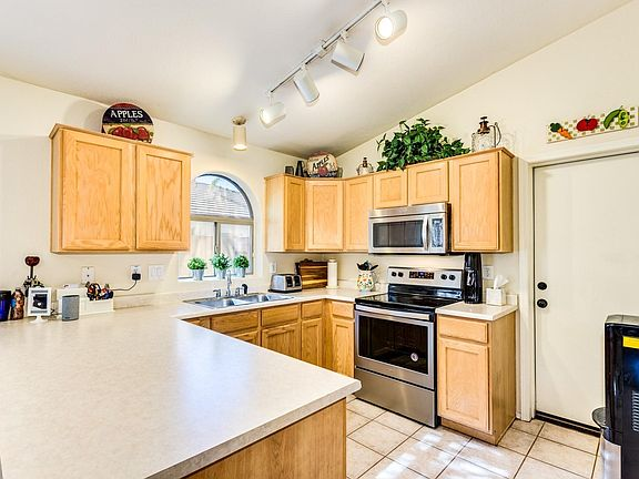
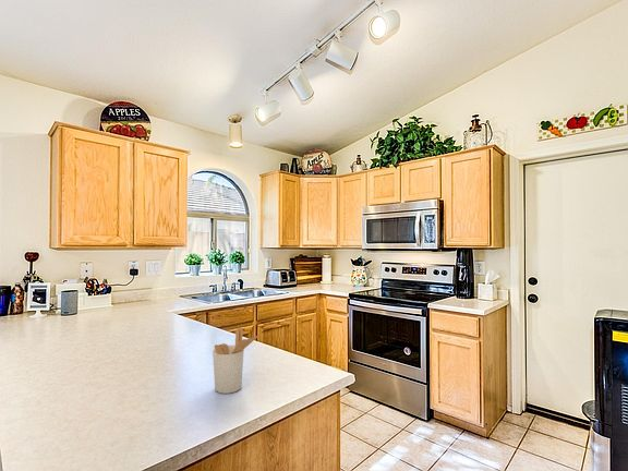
+ utensil holder [212,327,259,395]
